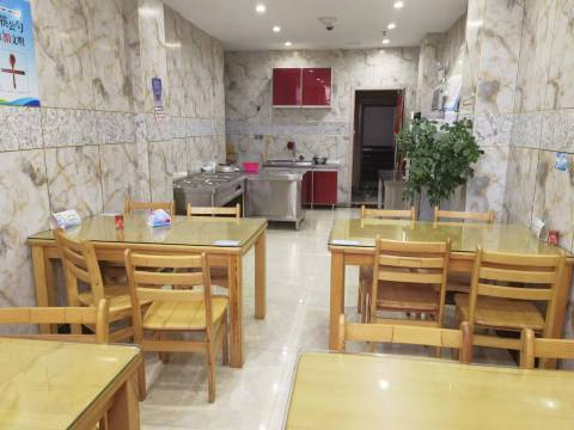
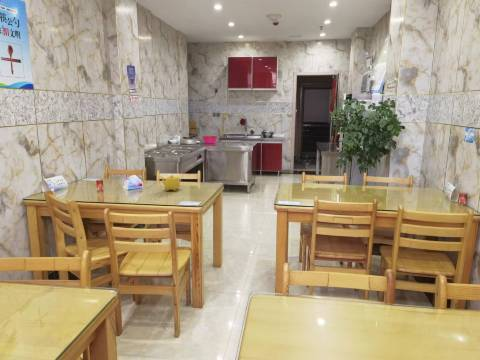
+ teapot [159,174,182,192]
